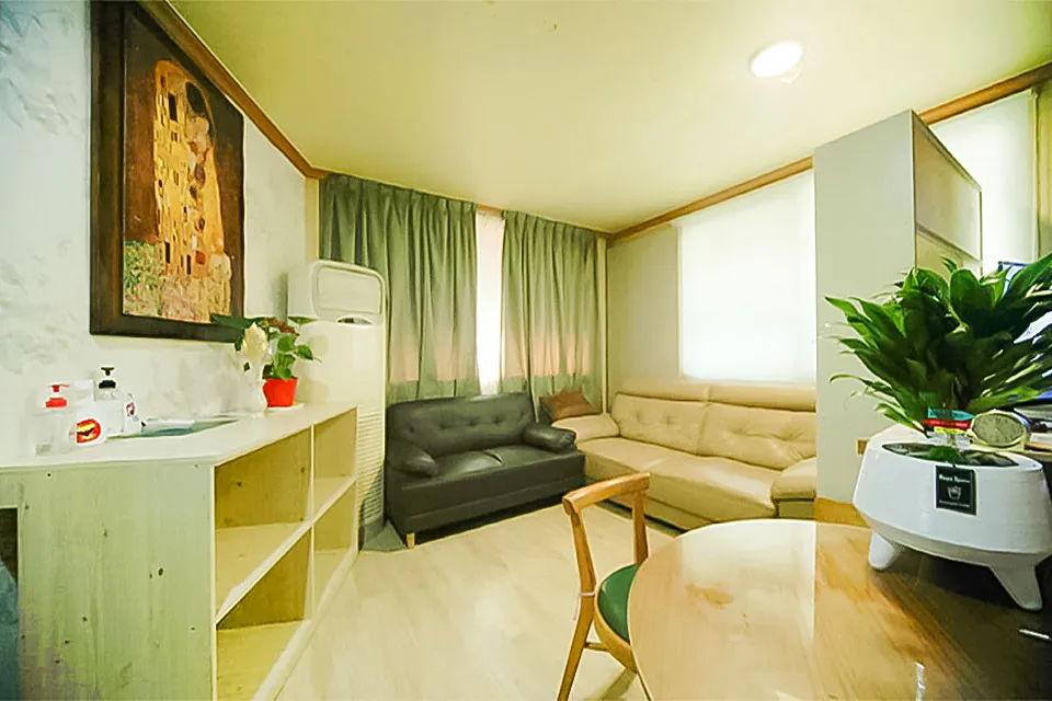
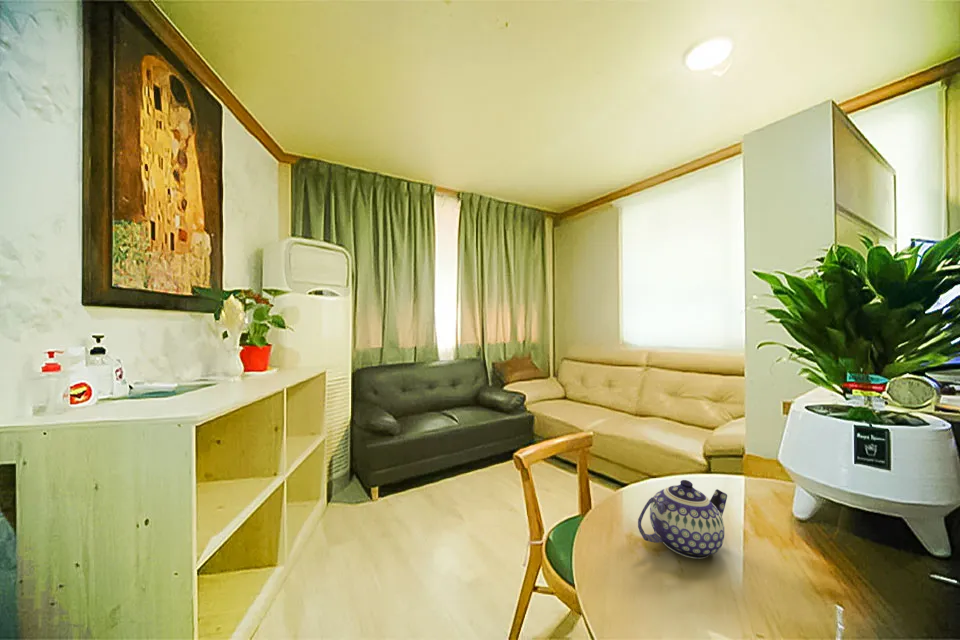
+ teapot [637,479,728,559]
